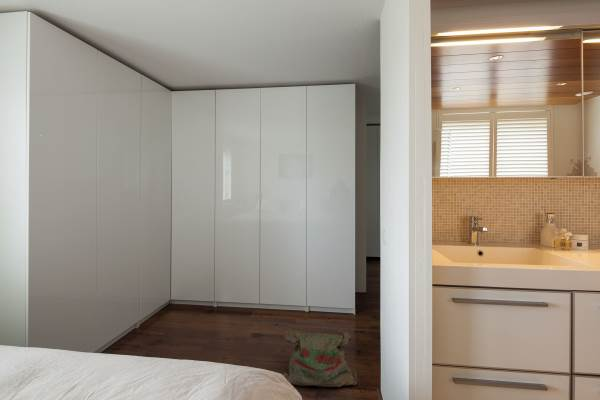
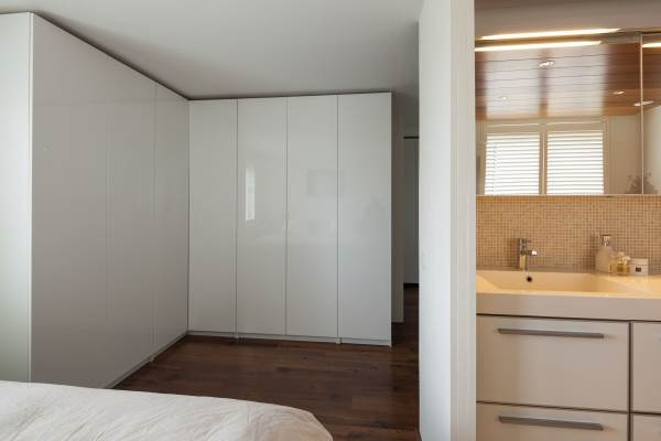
- bag [282,328,358,388]
